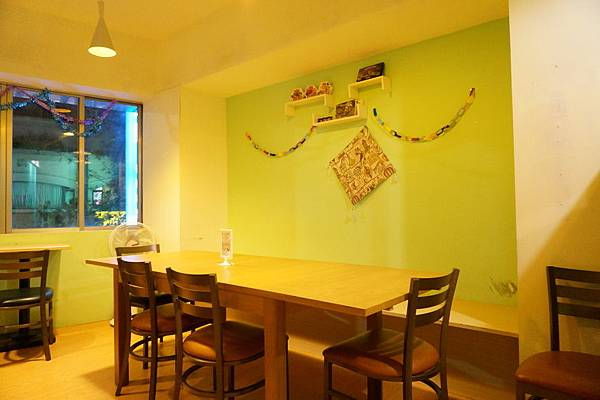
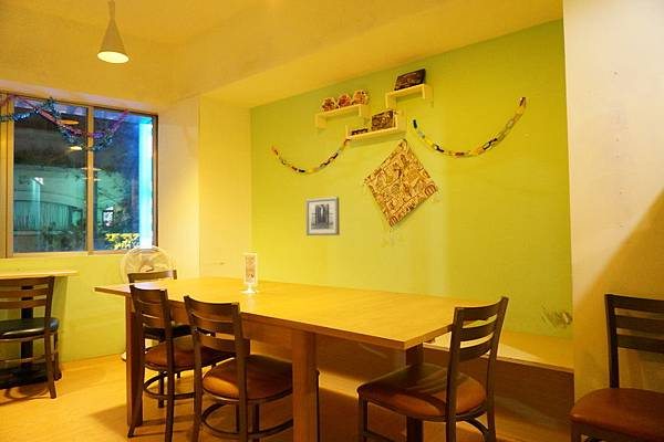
+ wall art [304,196,341,236]
